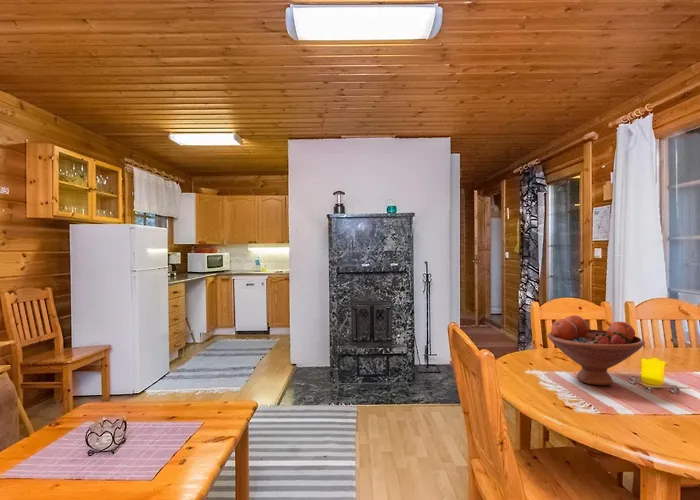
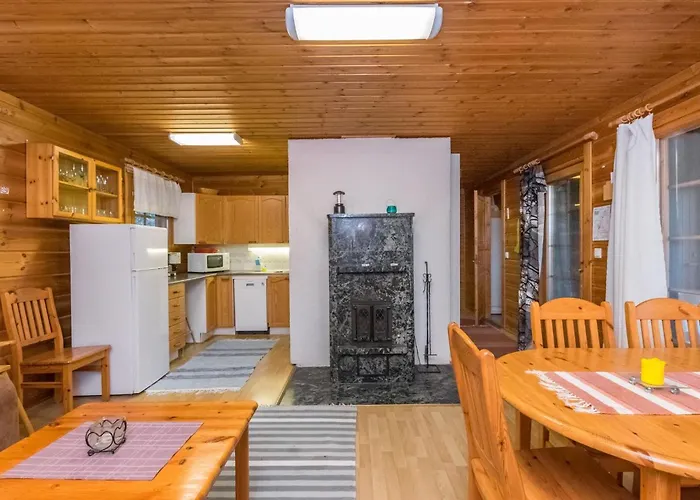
- fruit bowl [547,314,646,386]
